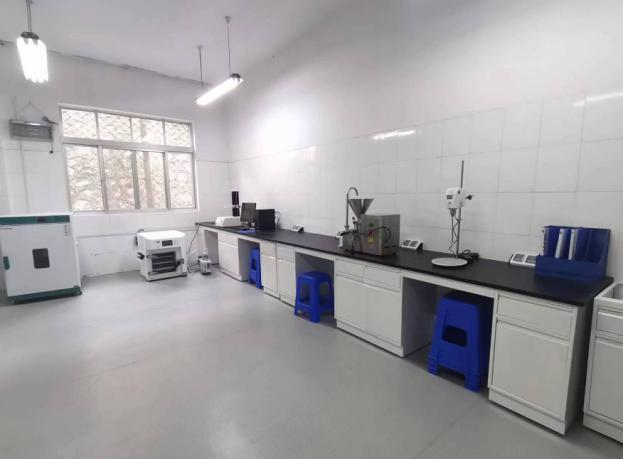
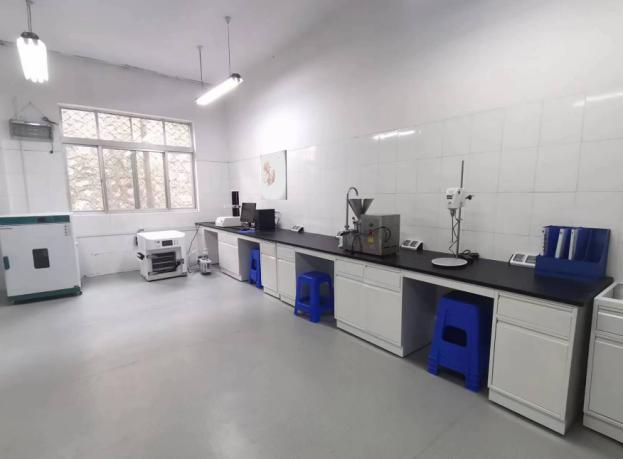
+ wall art [259,149,288,201]
